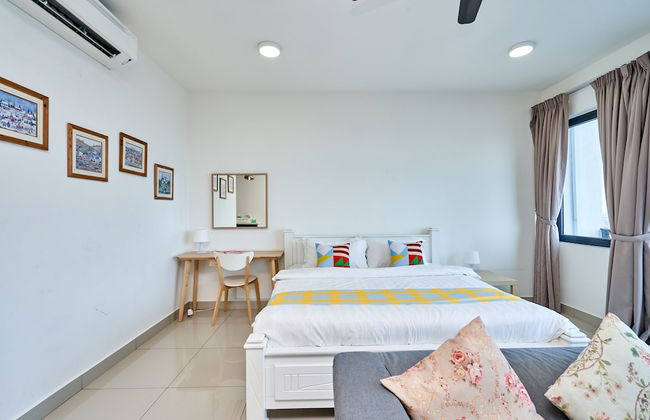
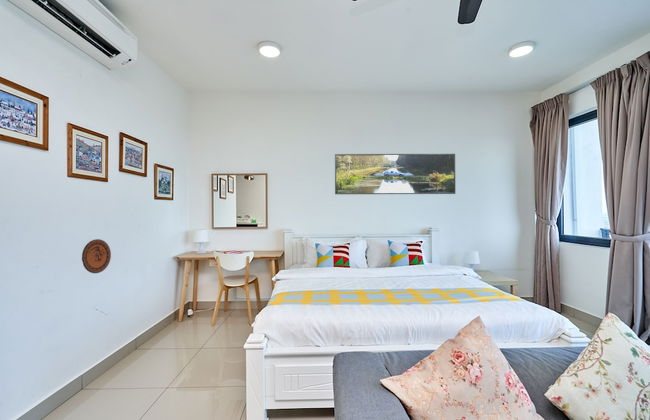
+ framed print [334,153,456,195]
+ decorative plate [81,238,112,274]
